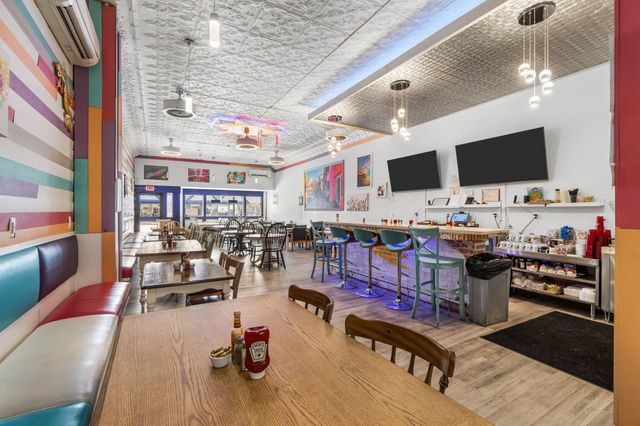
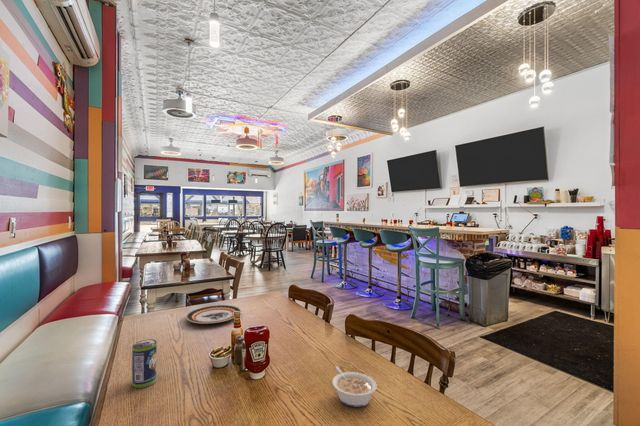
+ plate [185,304,242,325]
+ beverage can [131,338,158,389]
+ legume [331,365,378,408]
